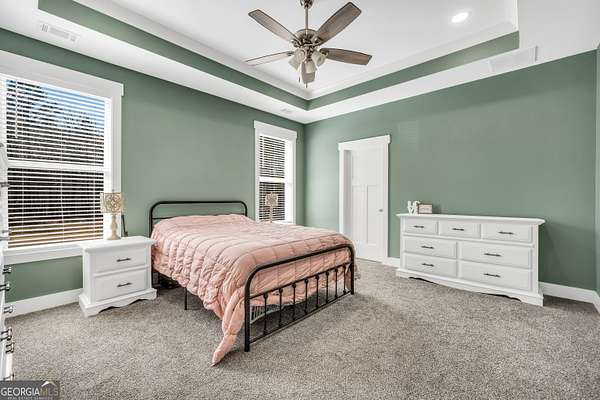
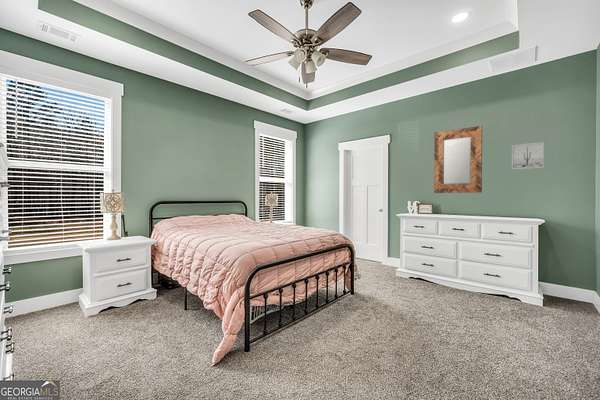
+ wall art [511,141,545,170]
+ home mirror [433,125,483,194]
